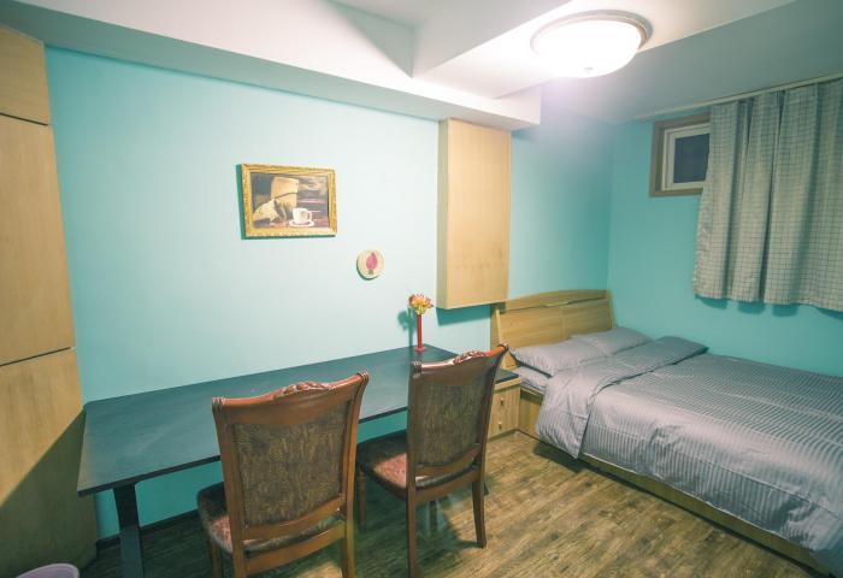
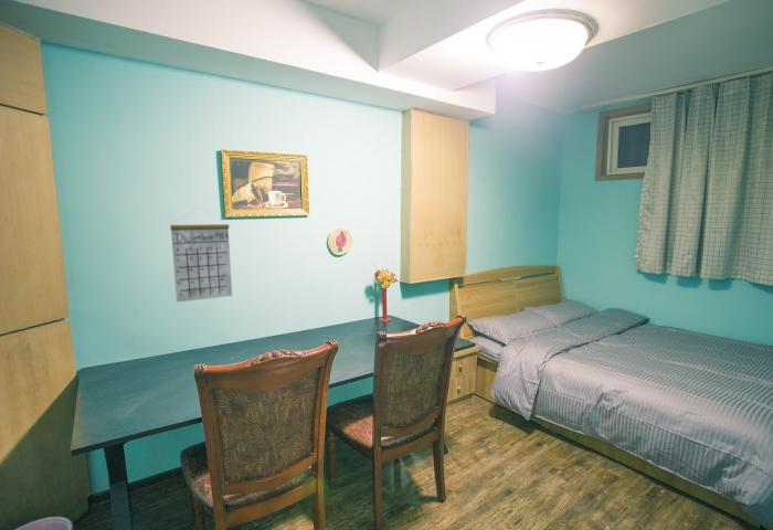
+ calendar [169,206,233,304]
